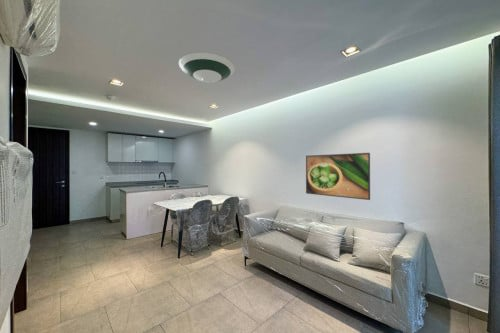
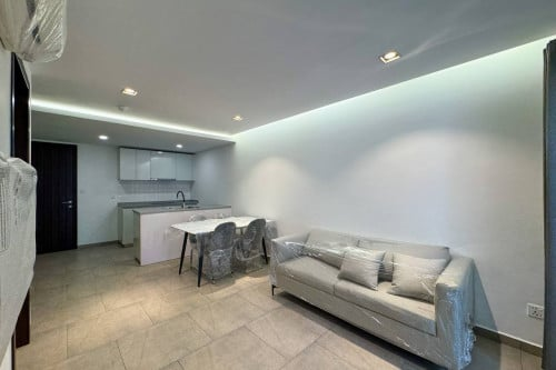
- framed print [305,152,371,201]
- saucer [178,51,236,84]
